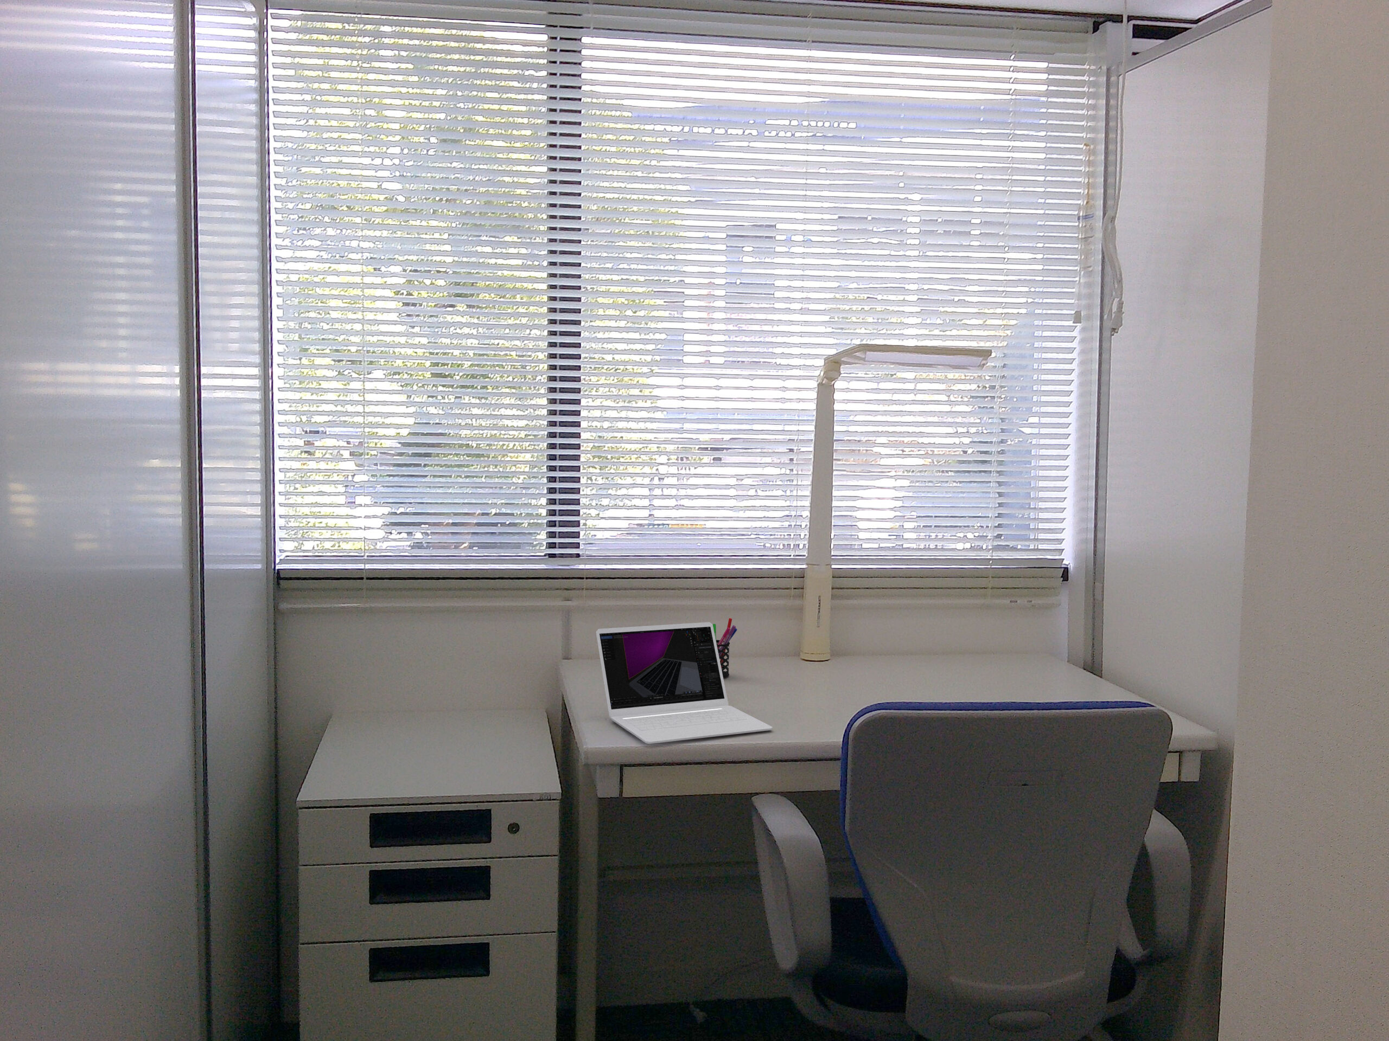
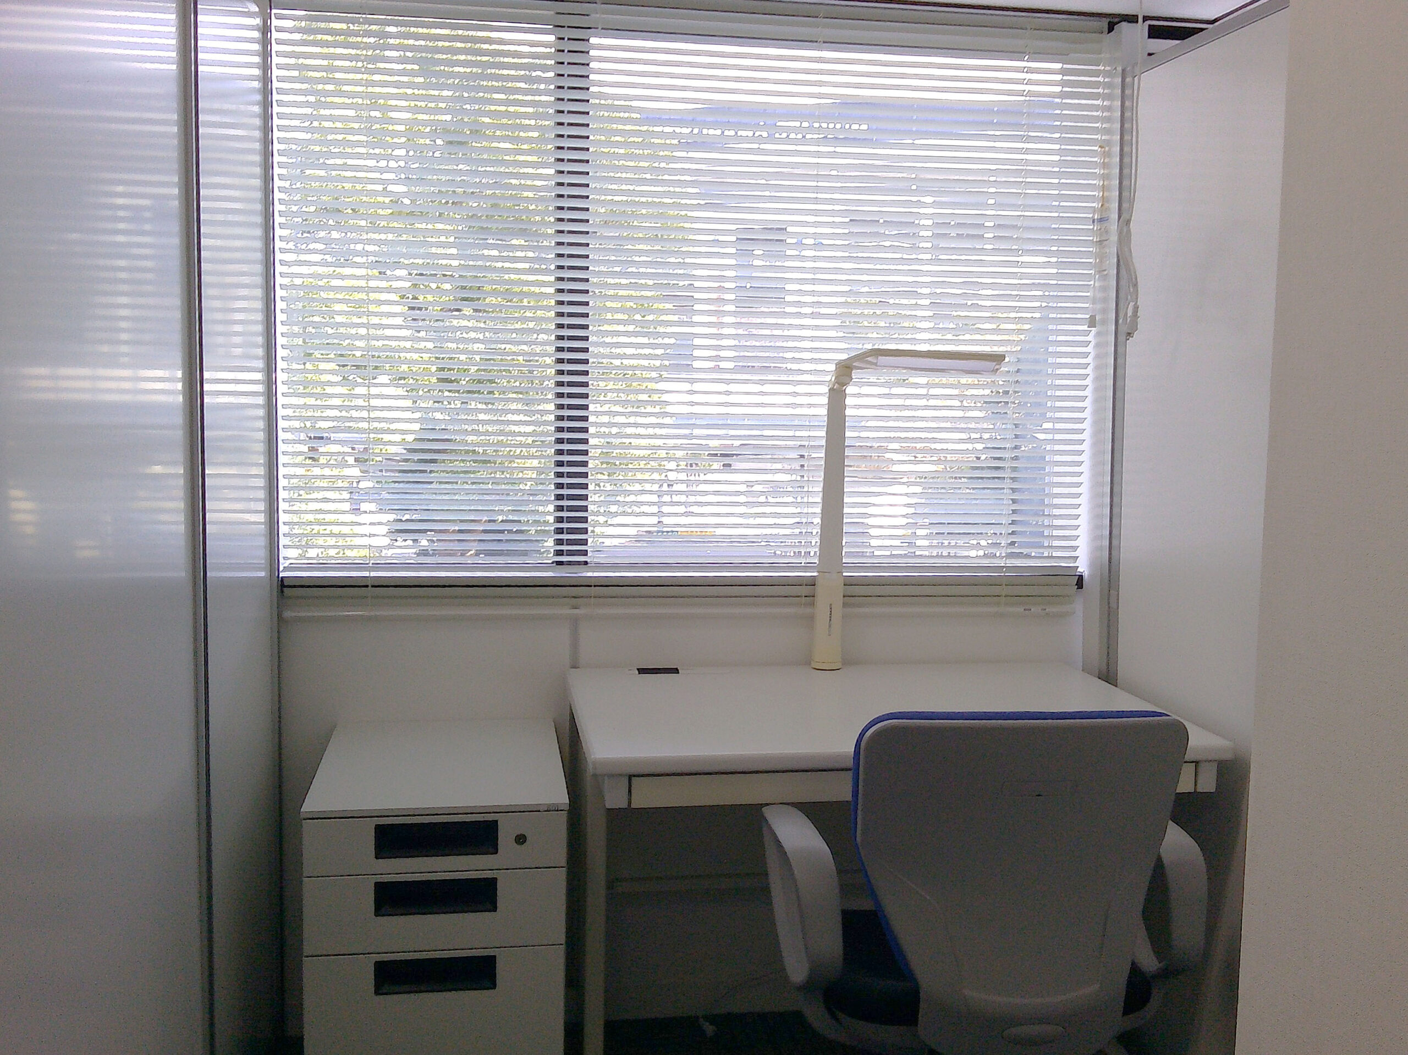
- laptop [595,621,773,745]
- pen holder [712,618,738,678]
